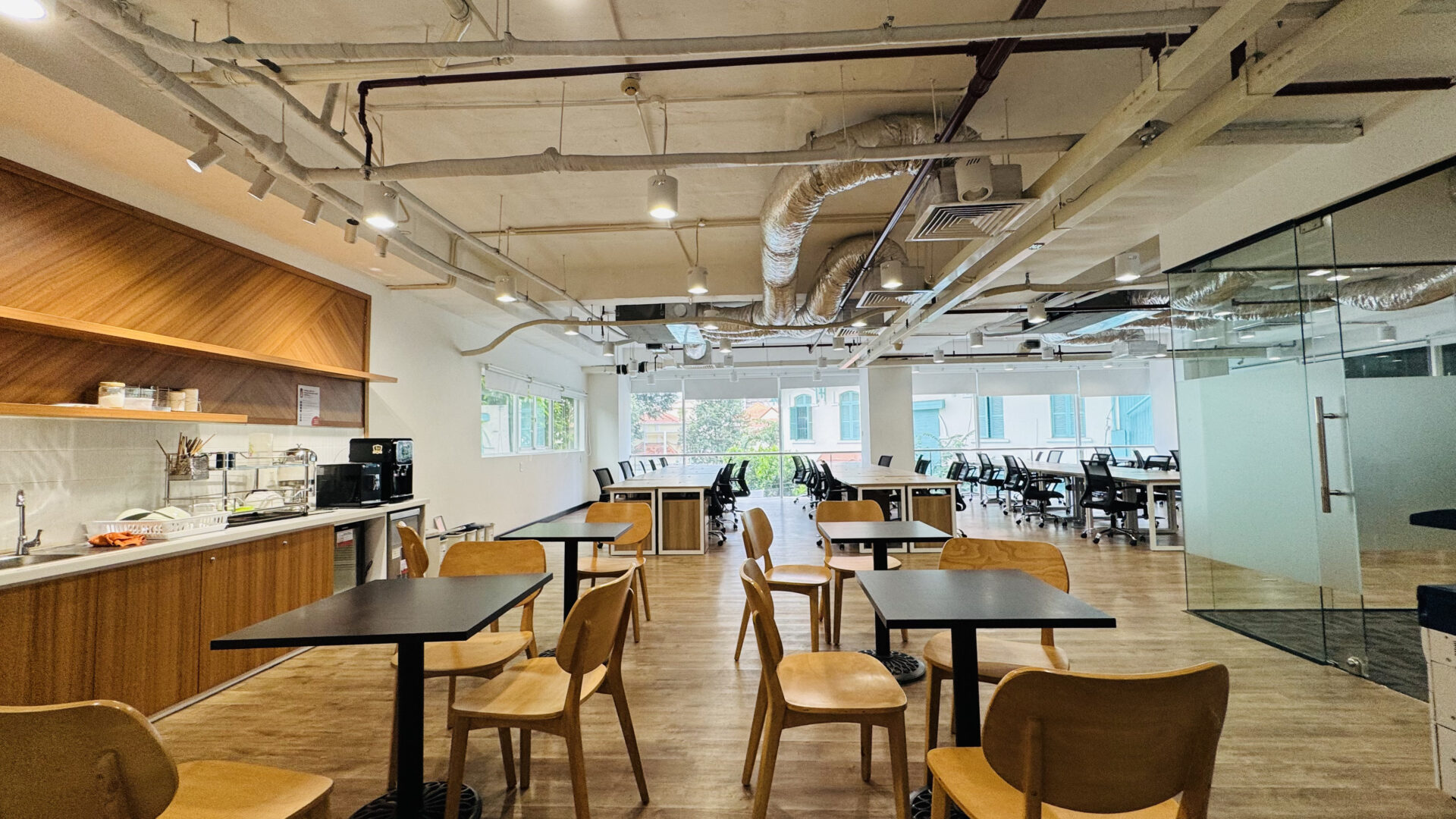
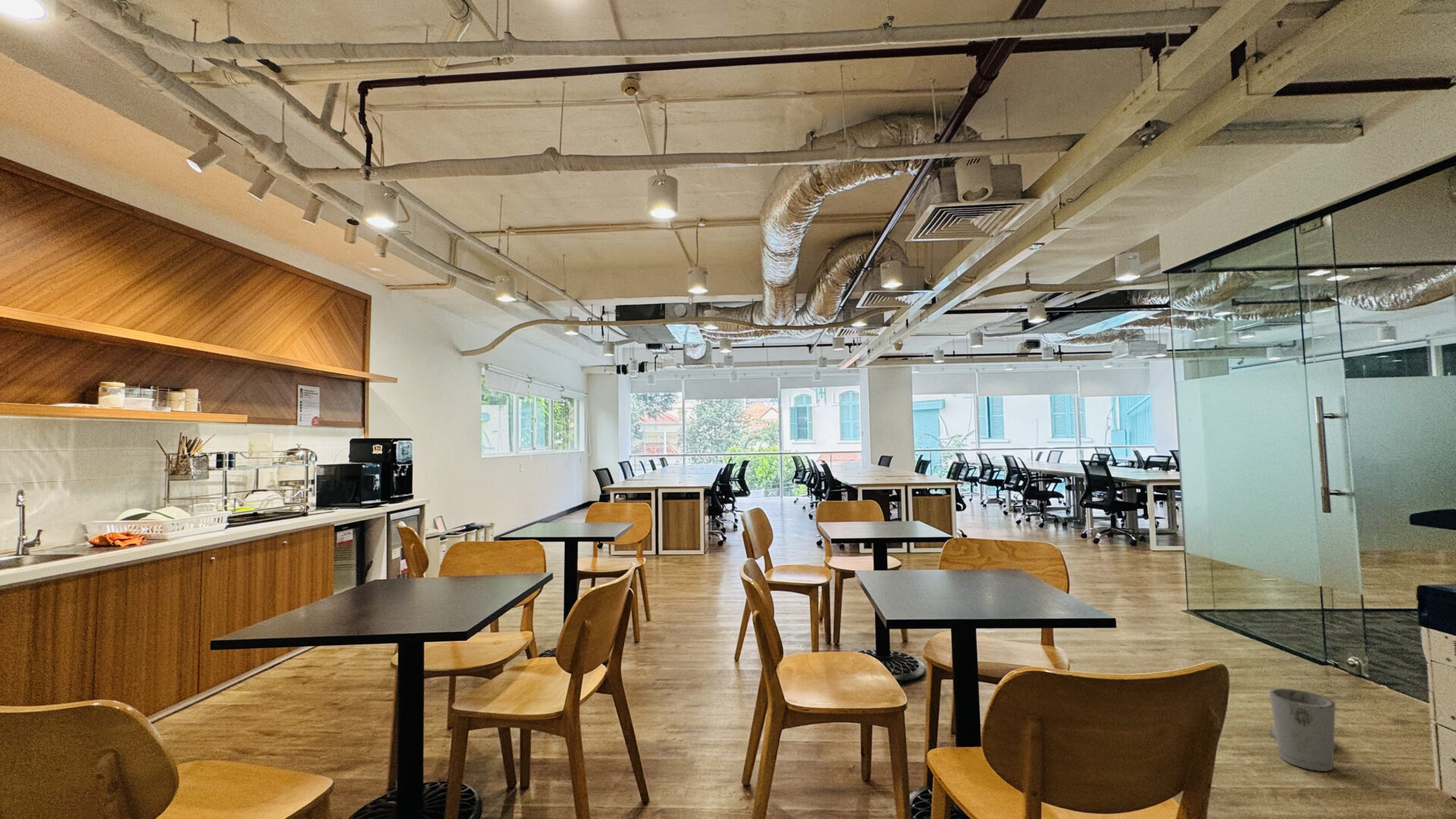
+ trash can [1269,688,1337,772]
